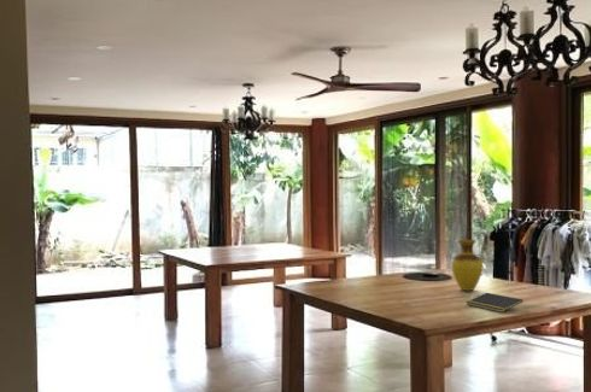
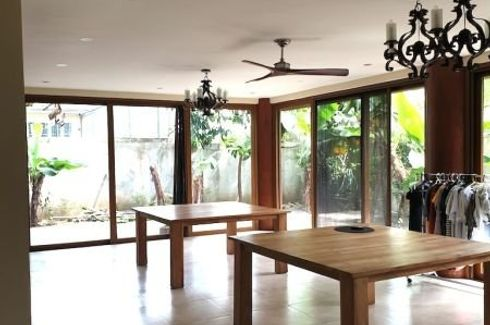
- notepad [464,292,523,314]
- vase [450,239,484,292]
